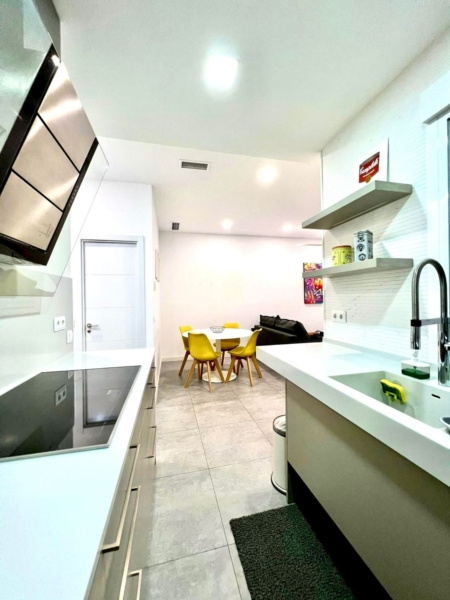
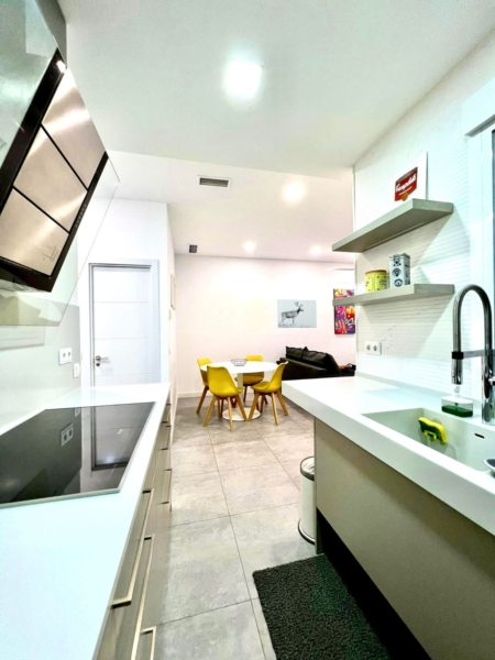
+ wall art [276,298,318,329]
